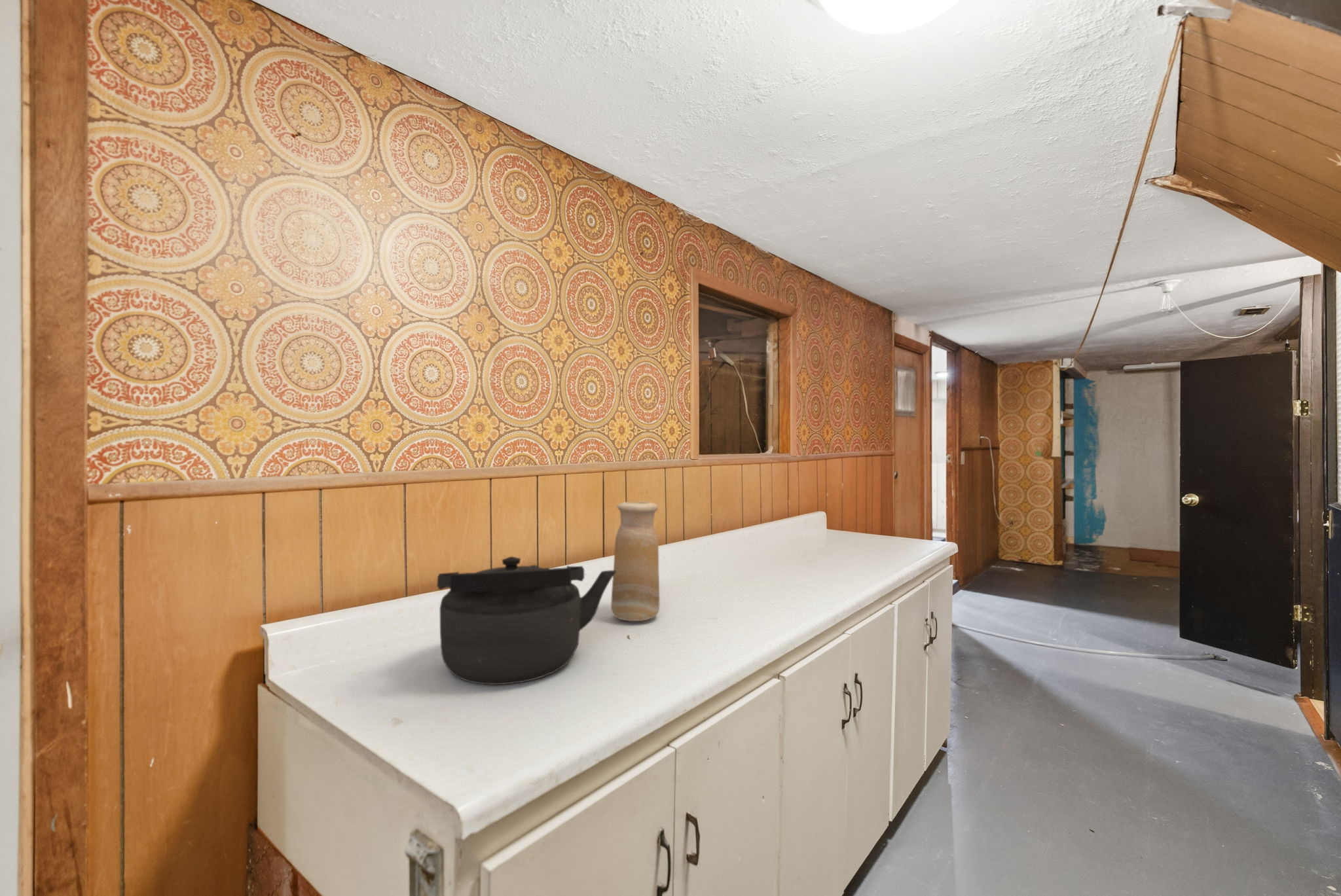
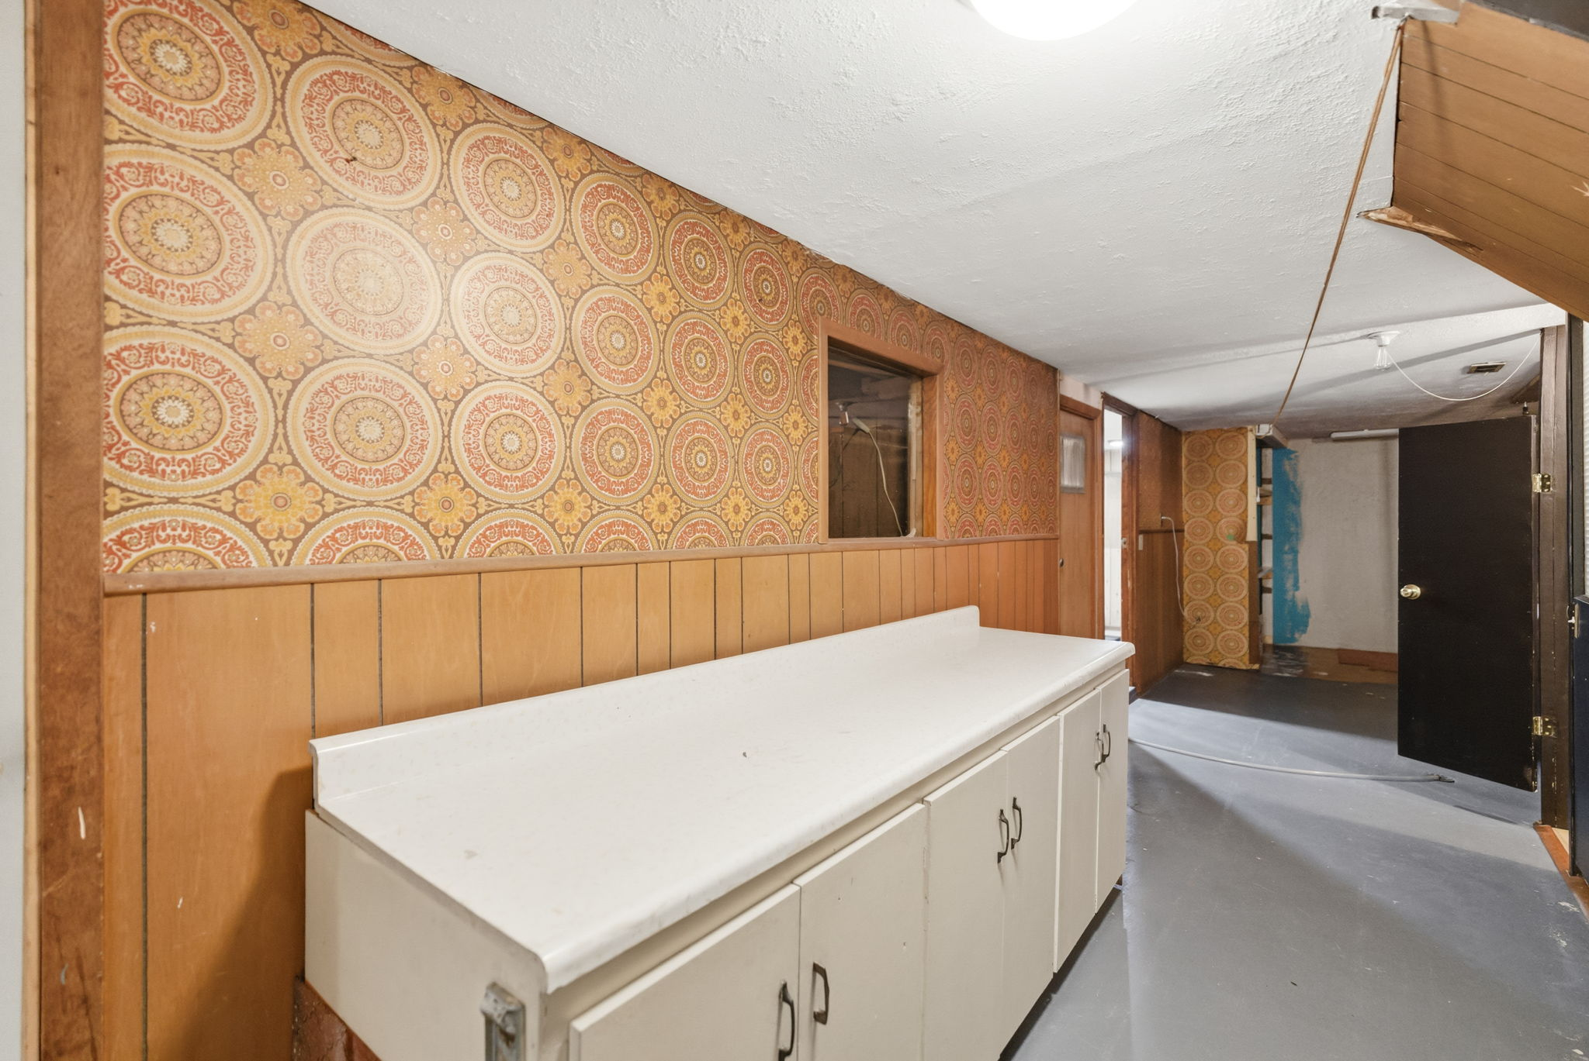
- kettle [436,556,616,685]
- vase [610,501,660,622]
